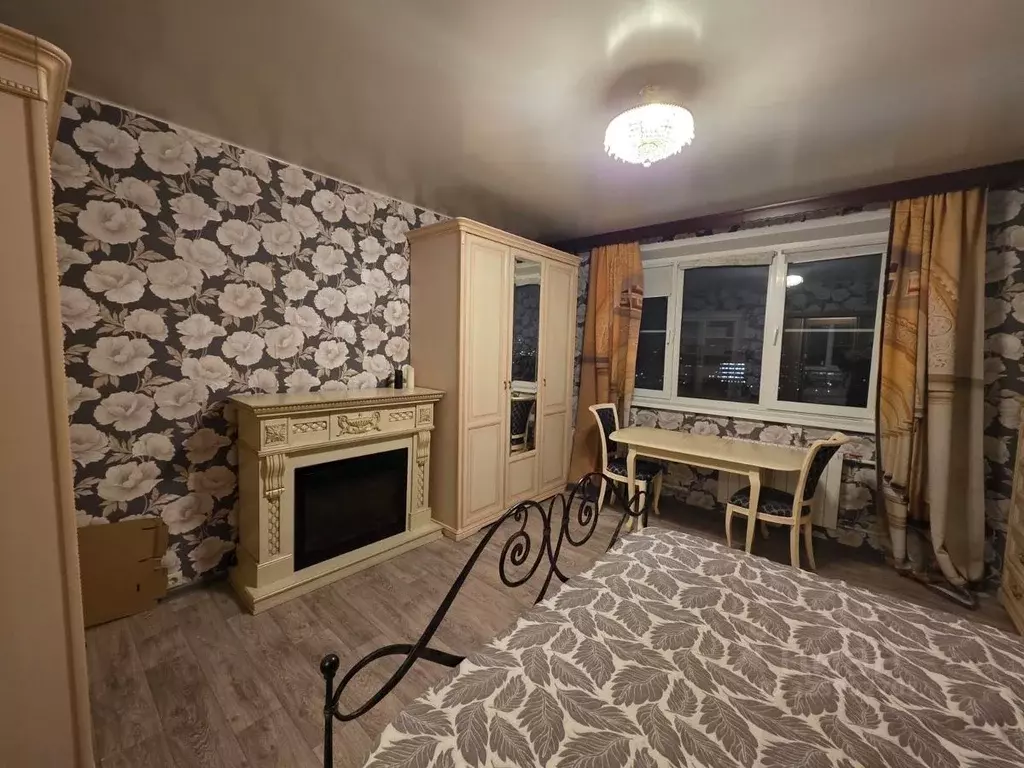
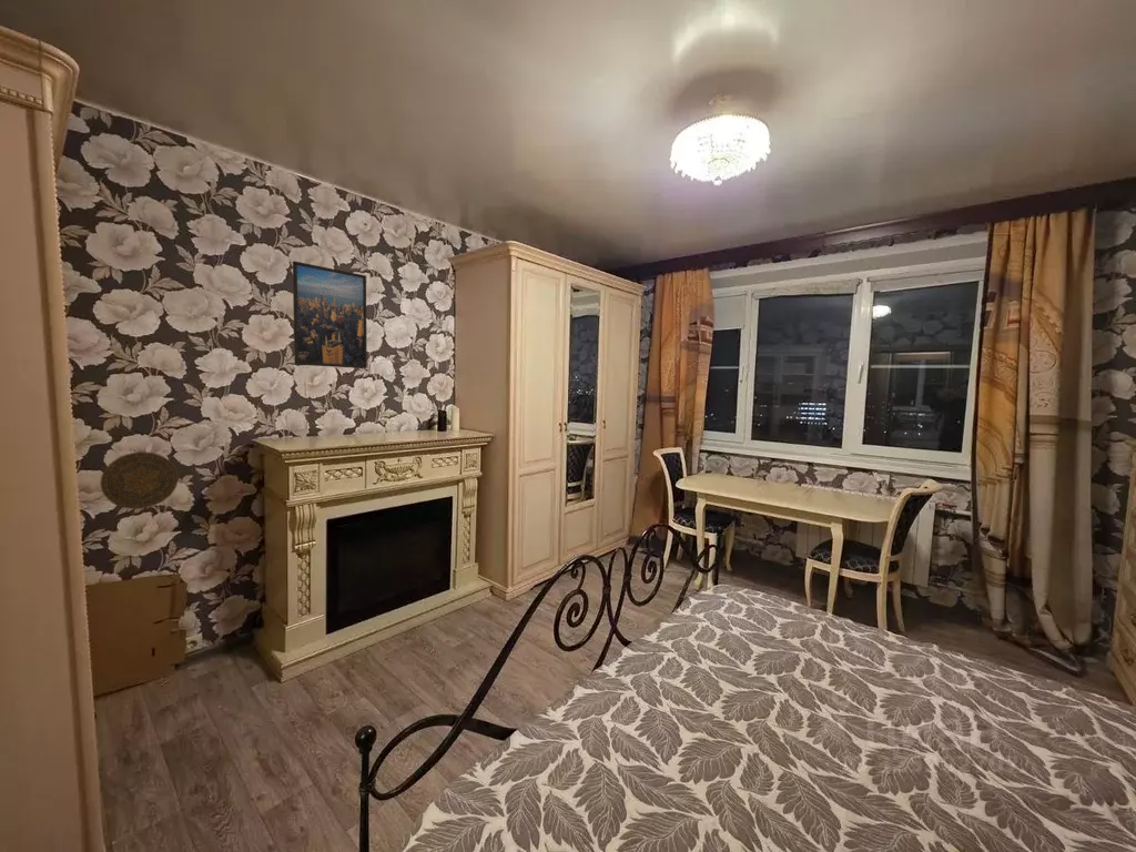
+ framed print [292,260,368,369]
+ decorative plate [99,450,180,510]
